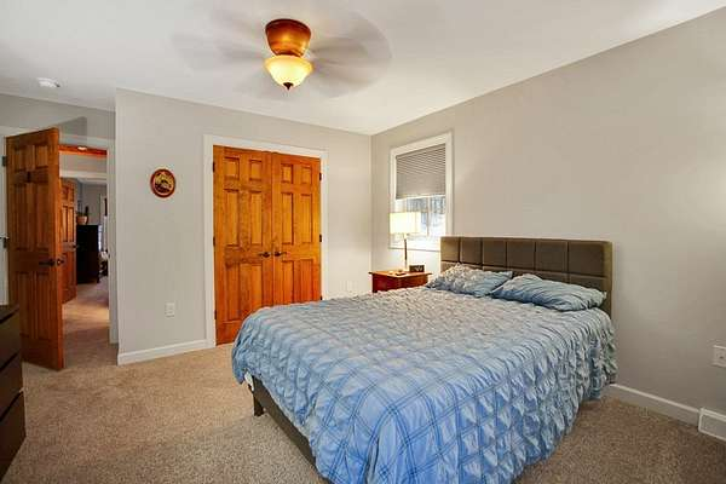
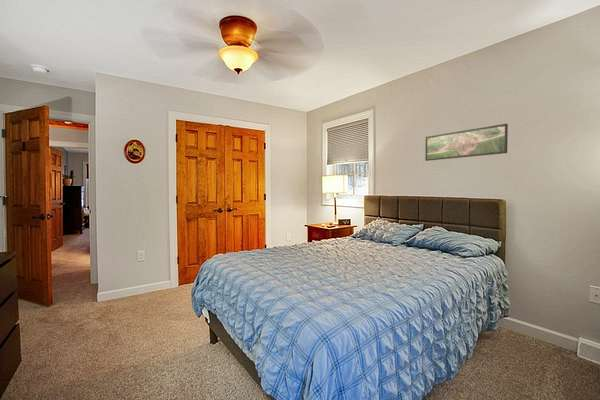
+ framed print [424,123,509,162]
